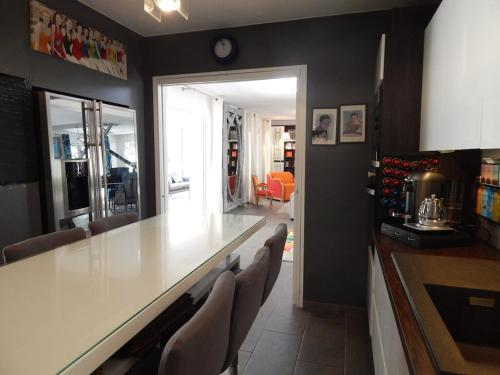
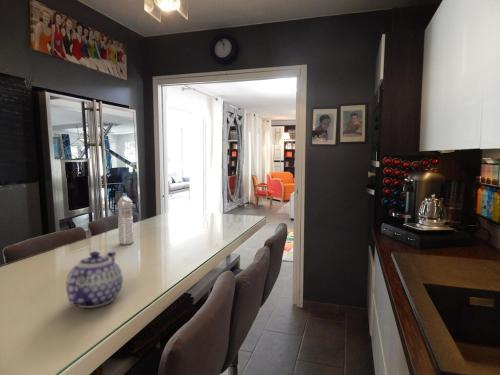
+ water bottle [116,192,135,246]
+ teapot [65,250,124,309]
